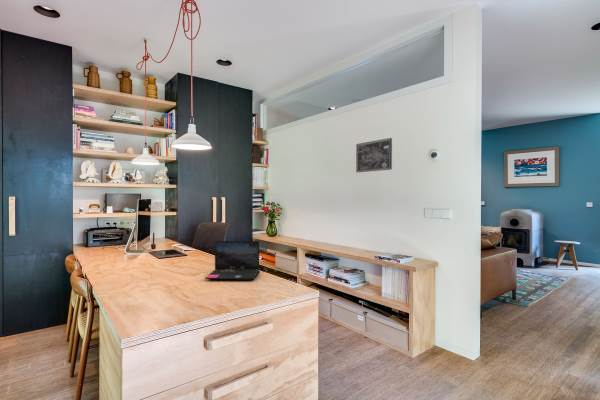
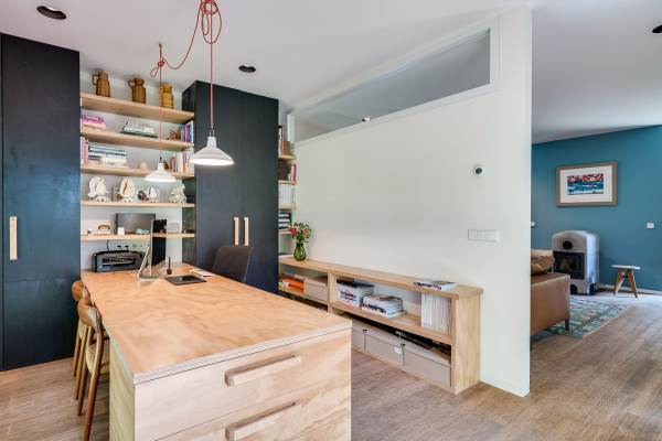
- wall art [355,137,393,173]
- laptop [205,240,261,281]
